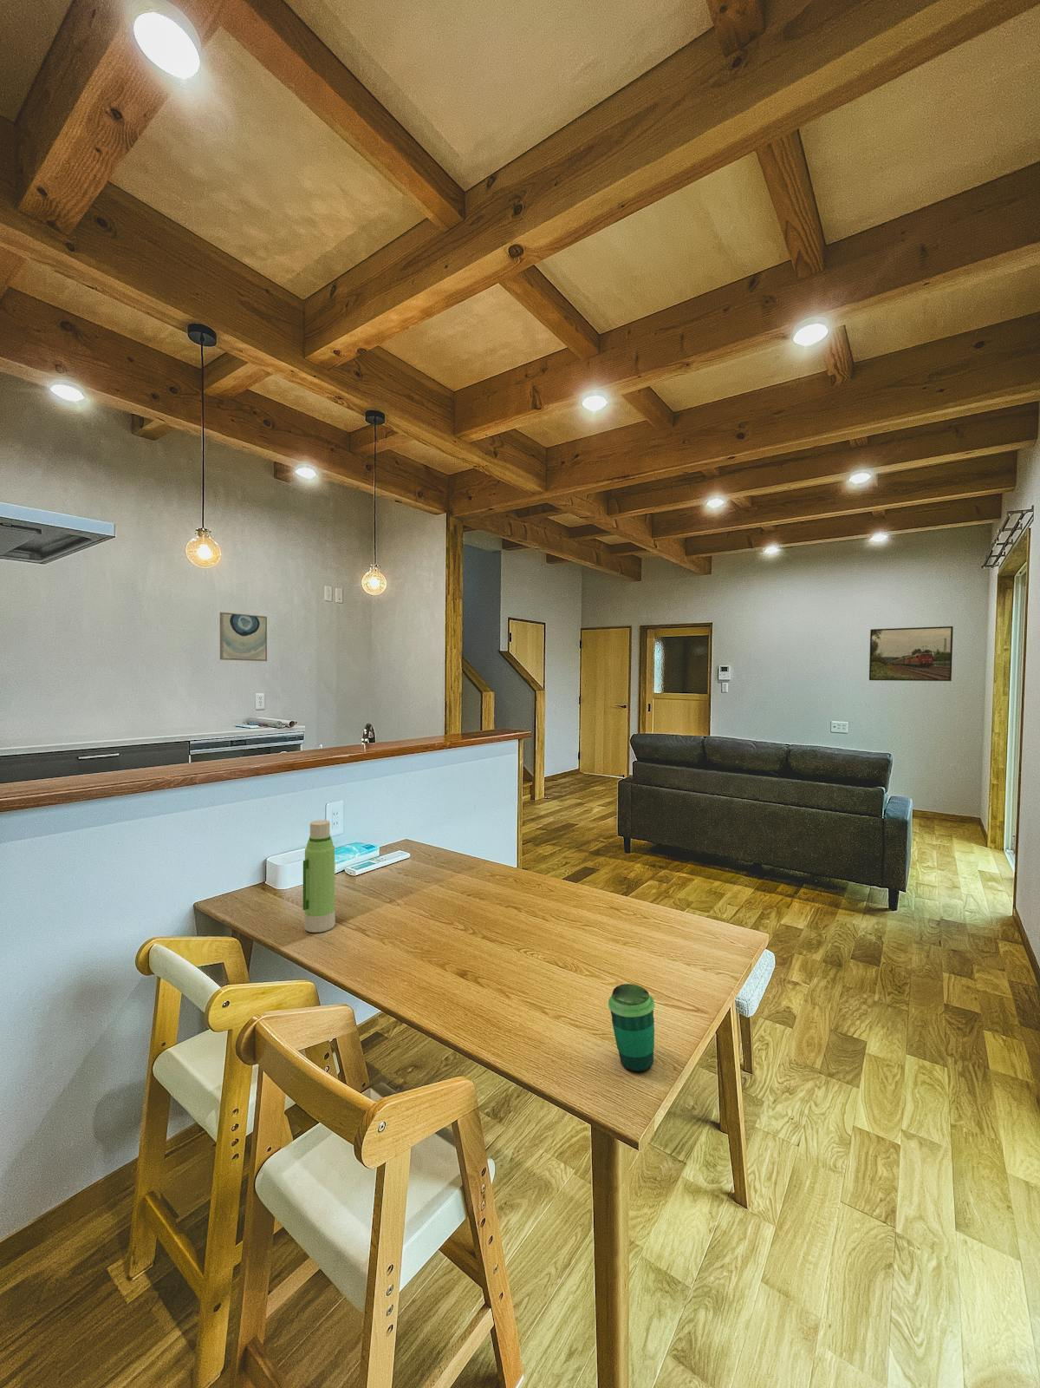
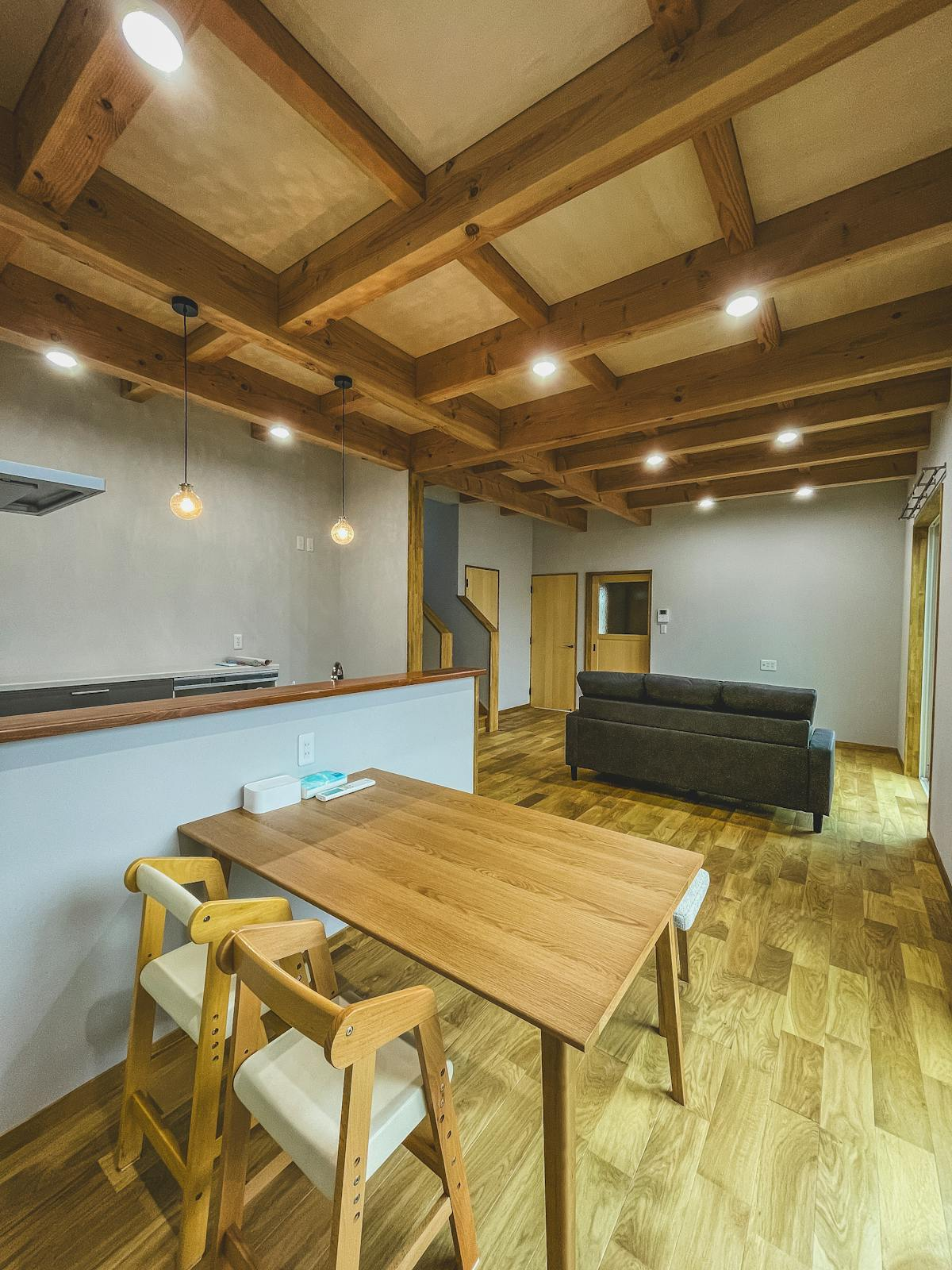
- cup [607,983,655,1073]
- wall art [220,612,268,662]
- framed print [868,625,954,682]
- water bottle [303,819,336,933]
